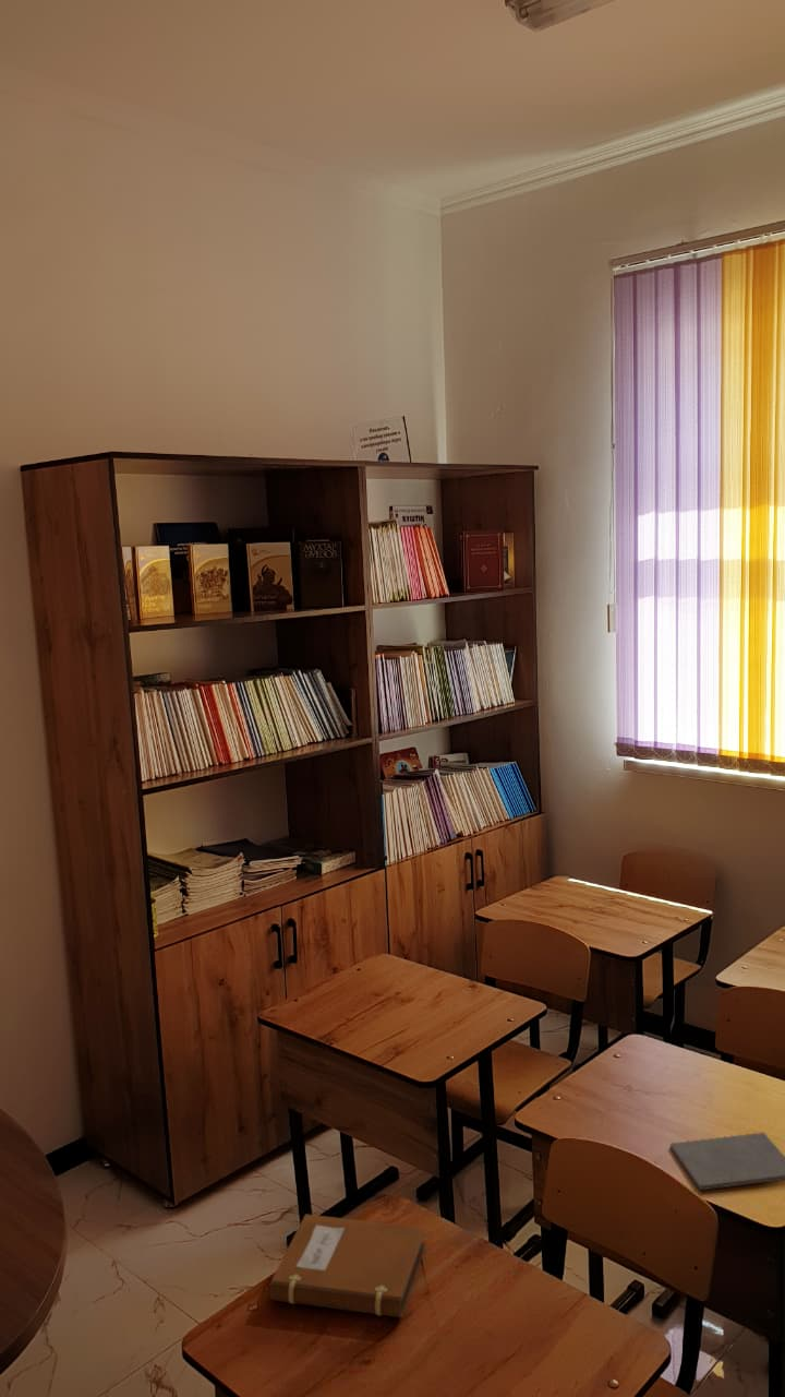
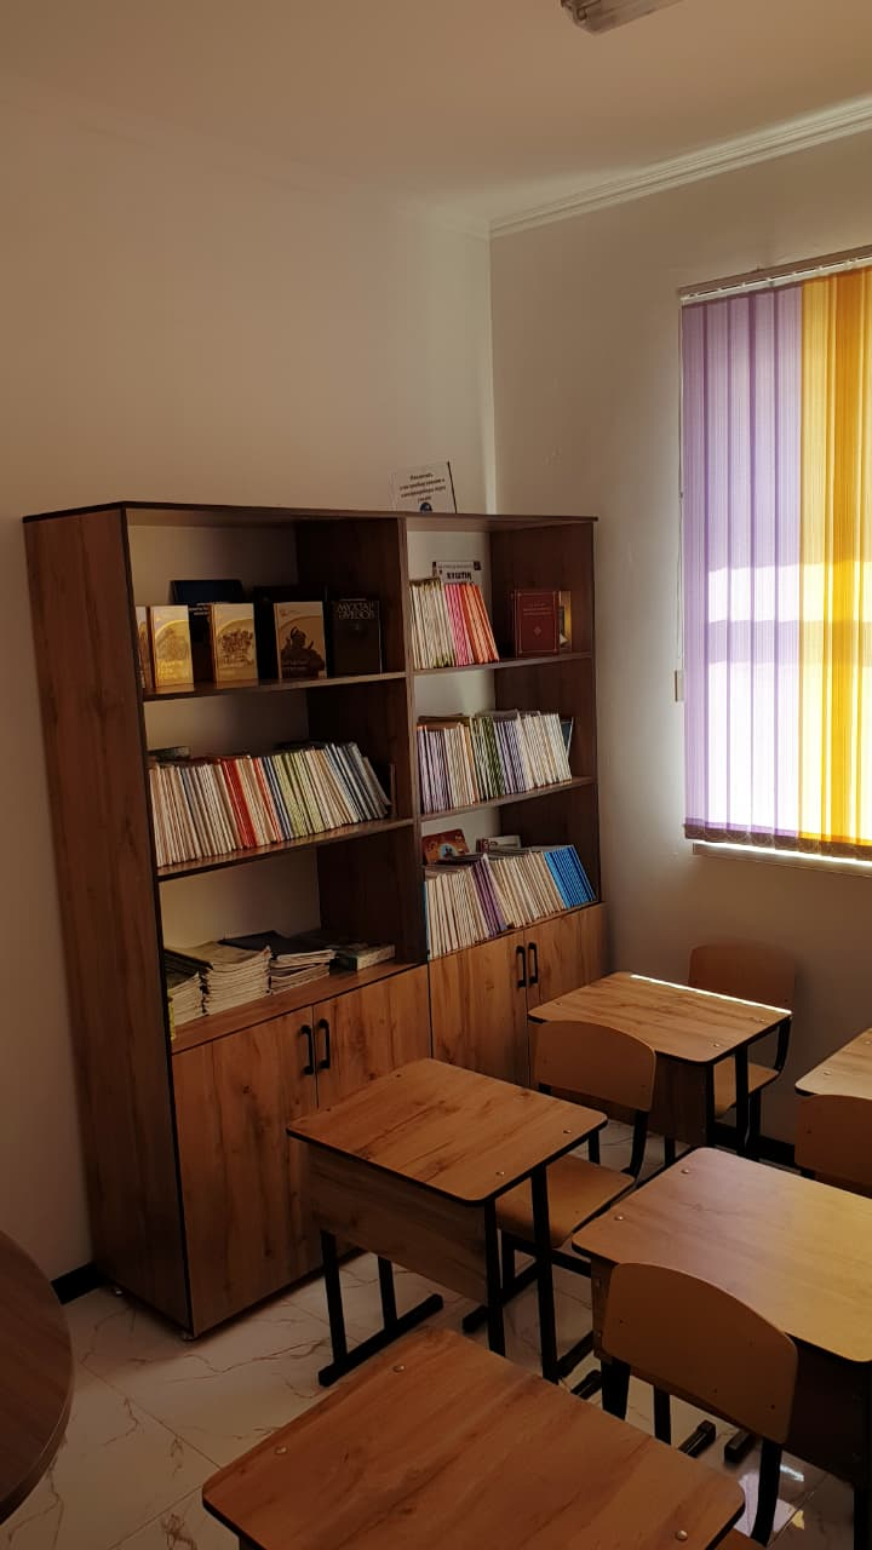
- notepad [669,1131,785,1192]
- notebook [268,1214,427,1318]
